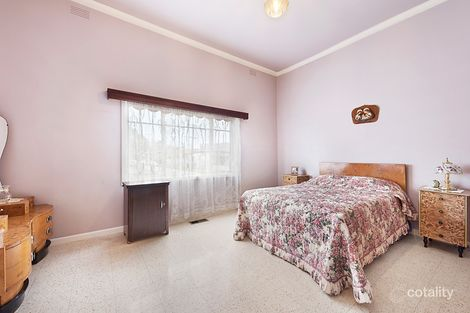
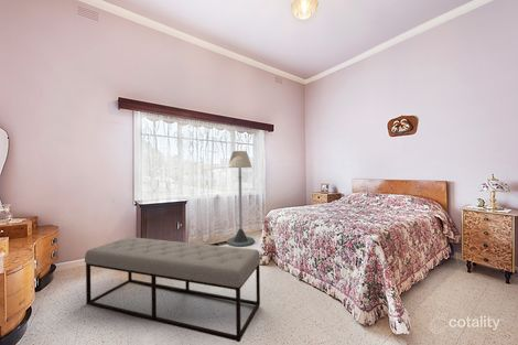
+ bench [84,236,261,343]
+ floor lamp [226,150,256,248]
